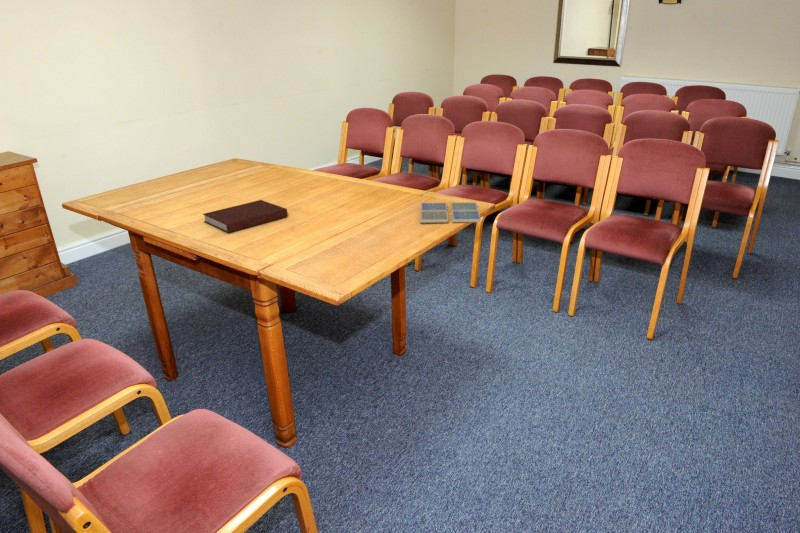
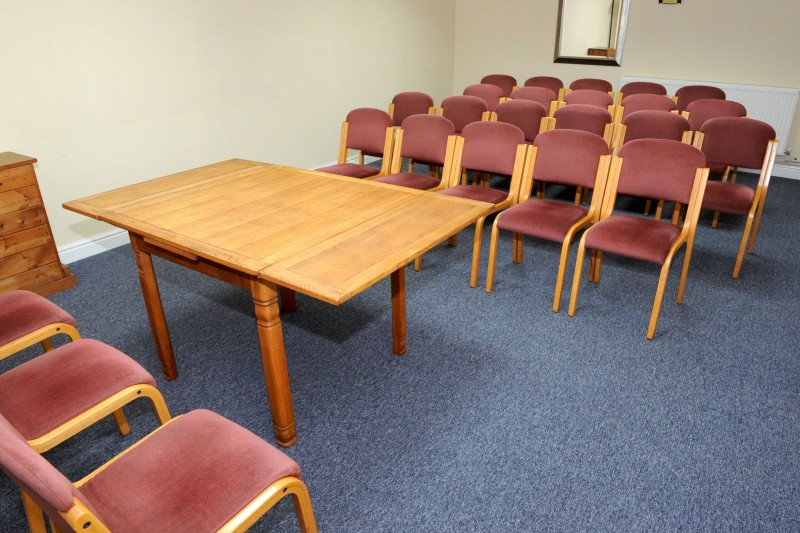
- drink coaster [419,202,482,224]
- notebook [202,199,289,234]
